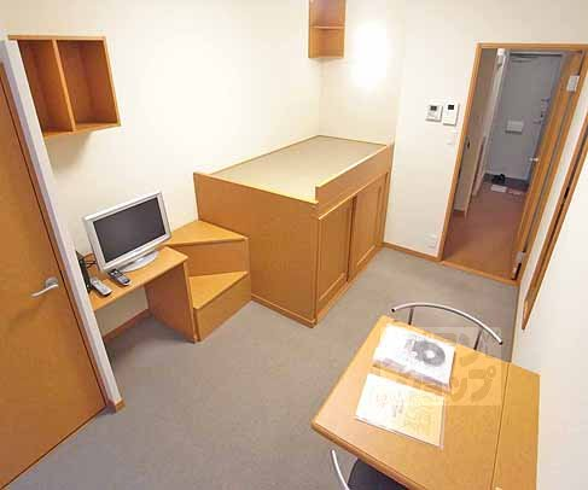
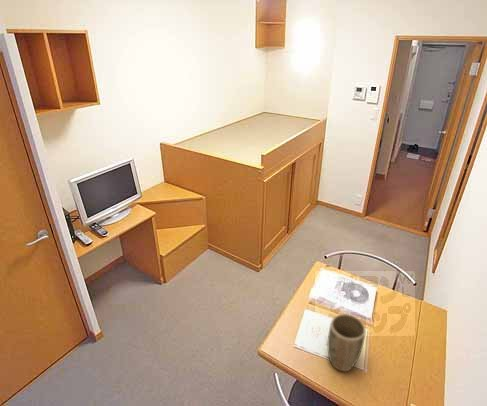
+ plant pot [327,313,367,372]
